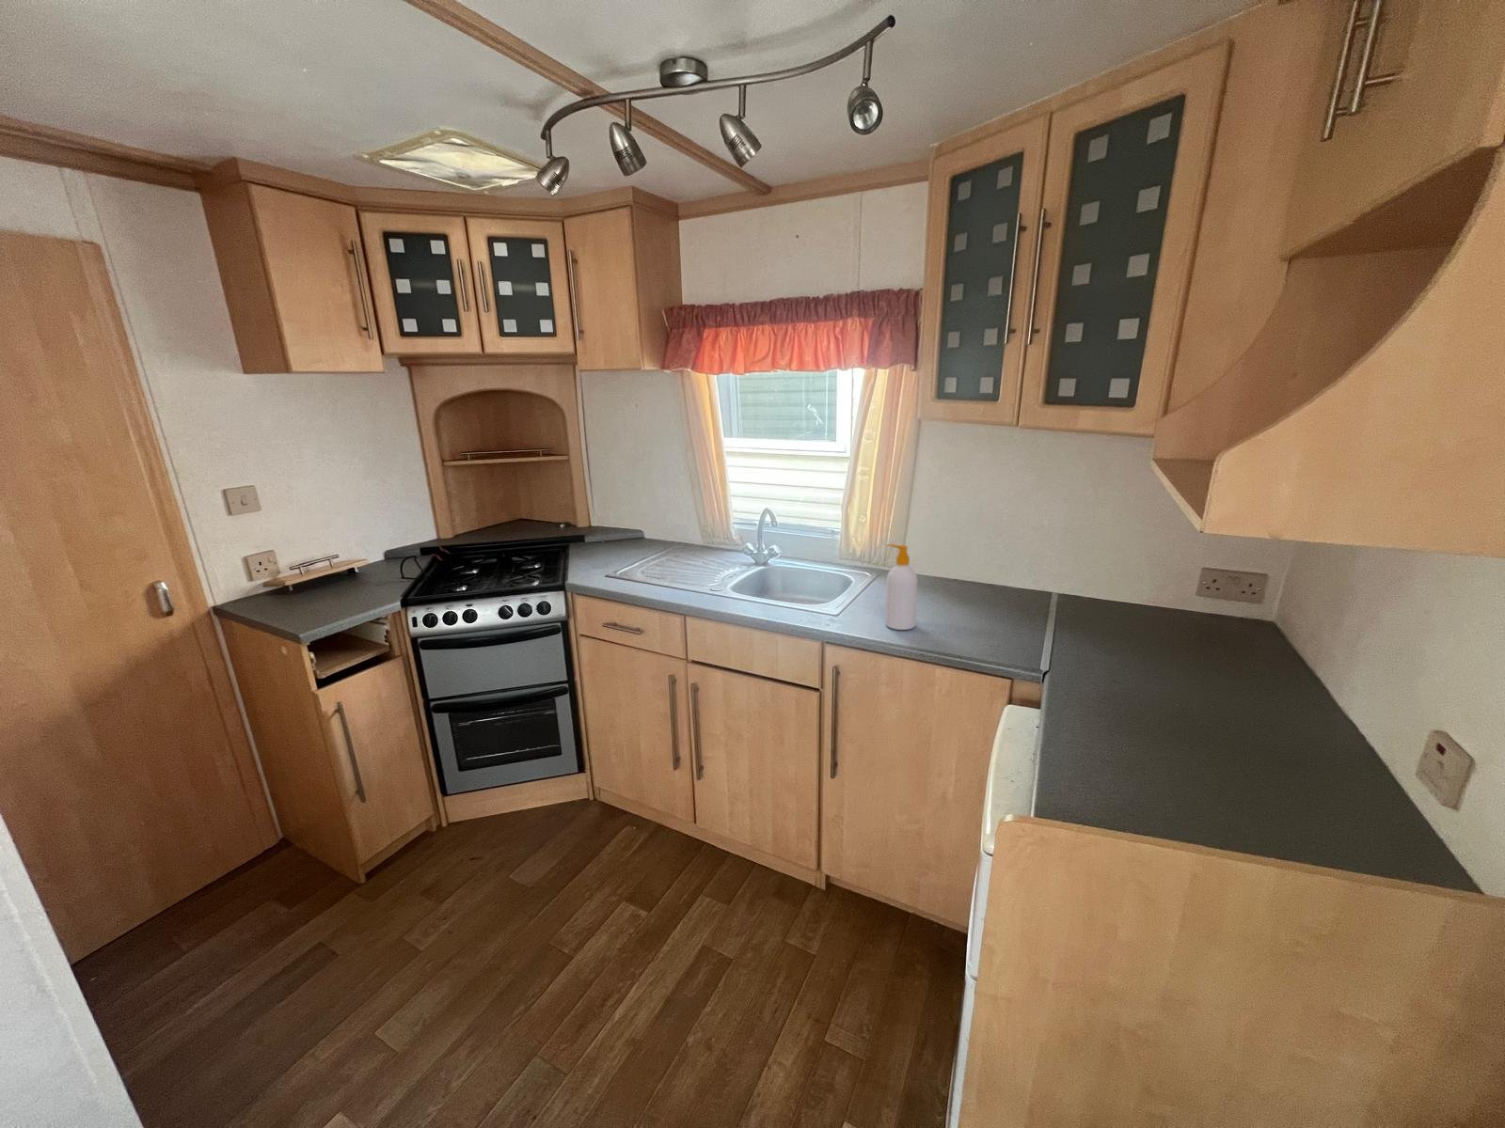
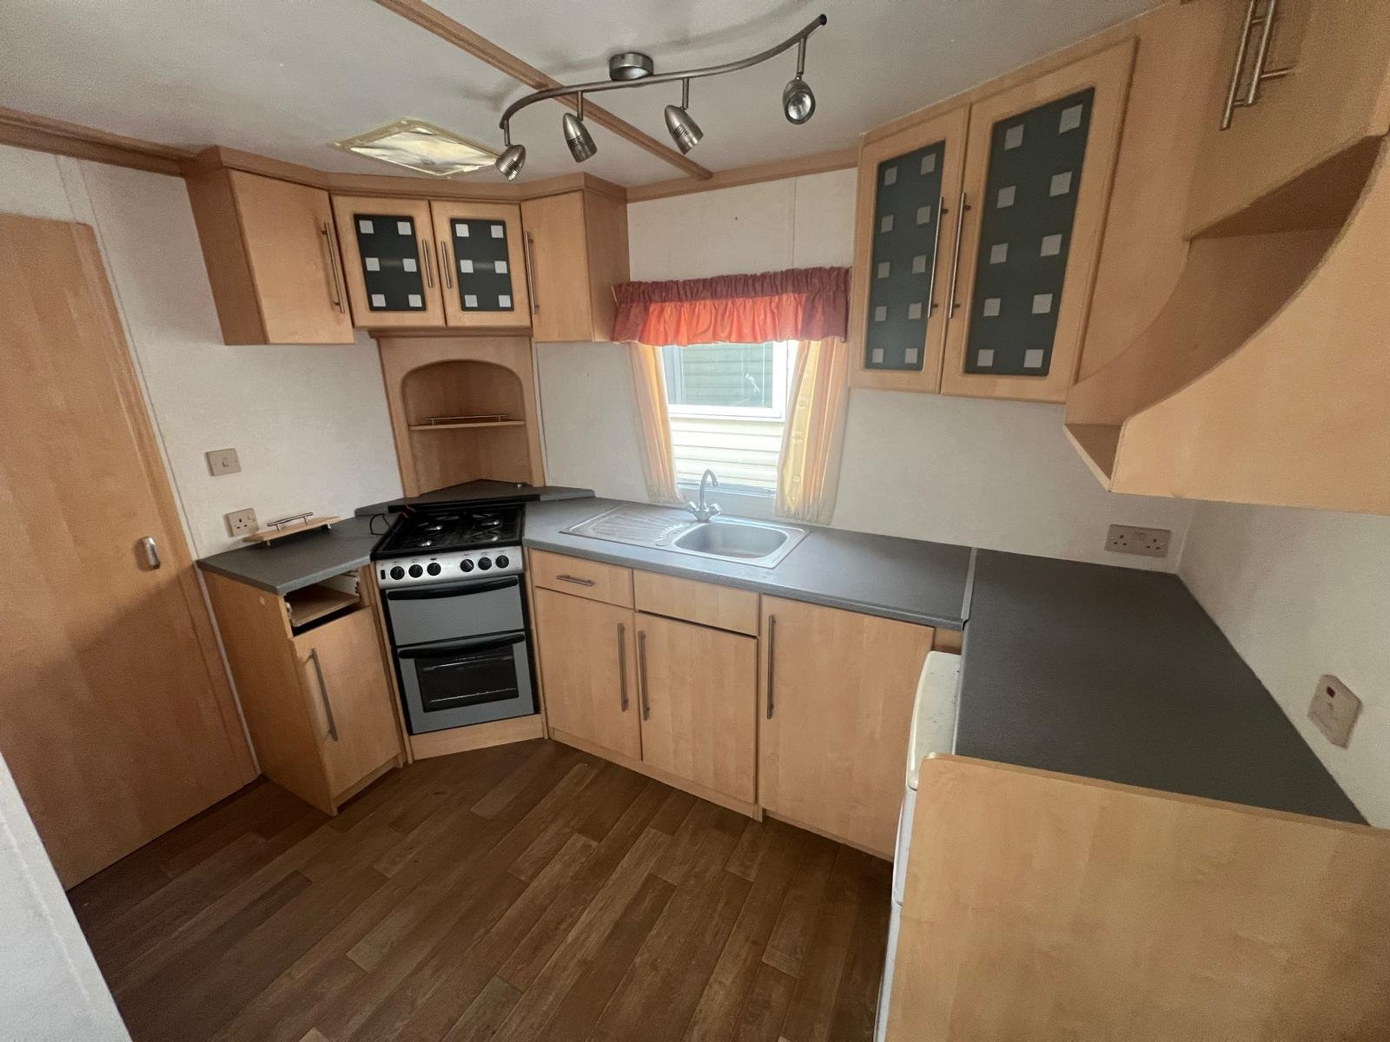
- soap bottle [884,544,918,630]
